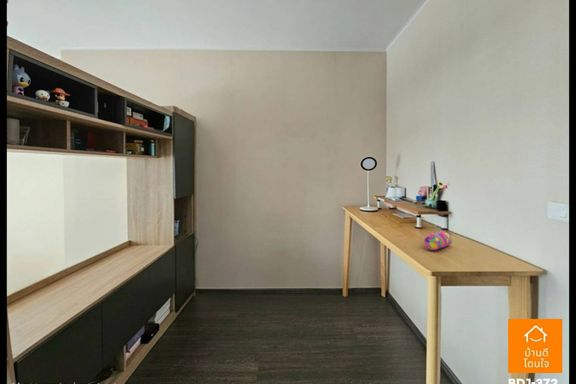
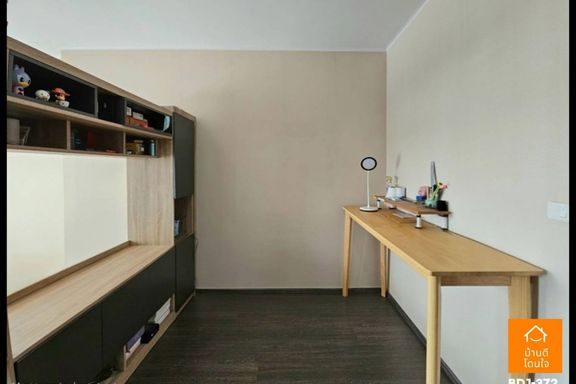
- pencil case [423,229,453,251]
